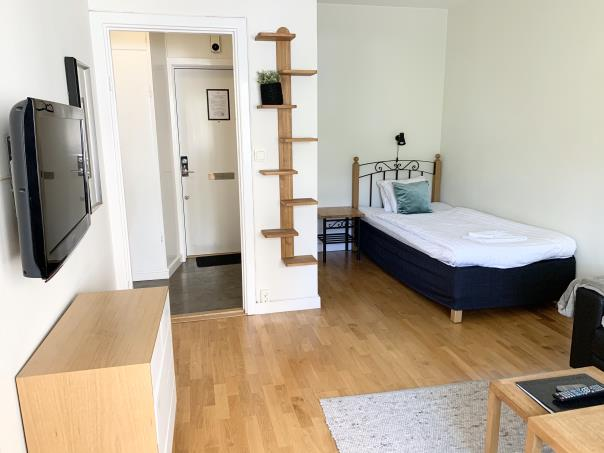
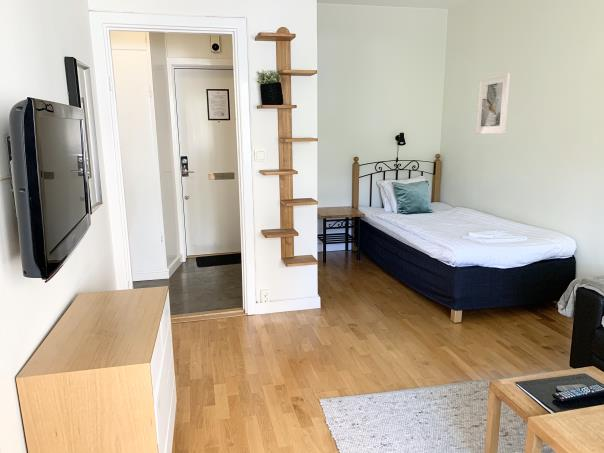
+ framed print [475,72,511,135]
